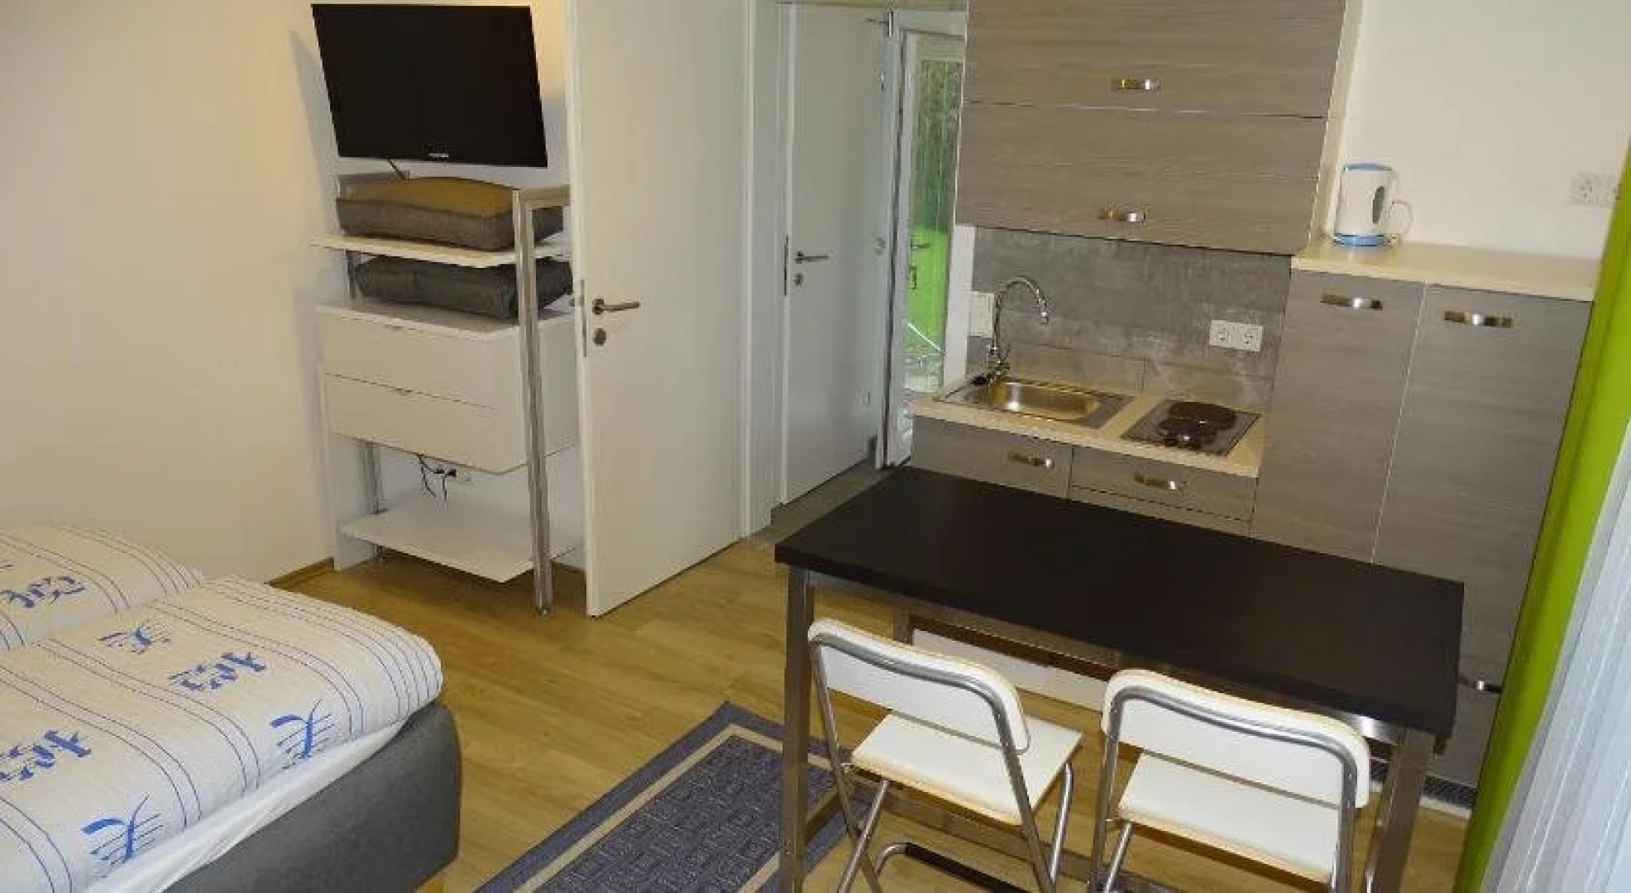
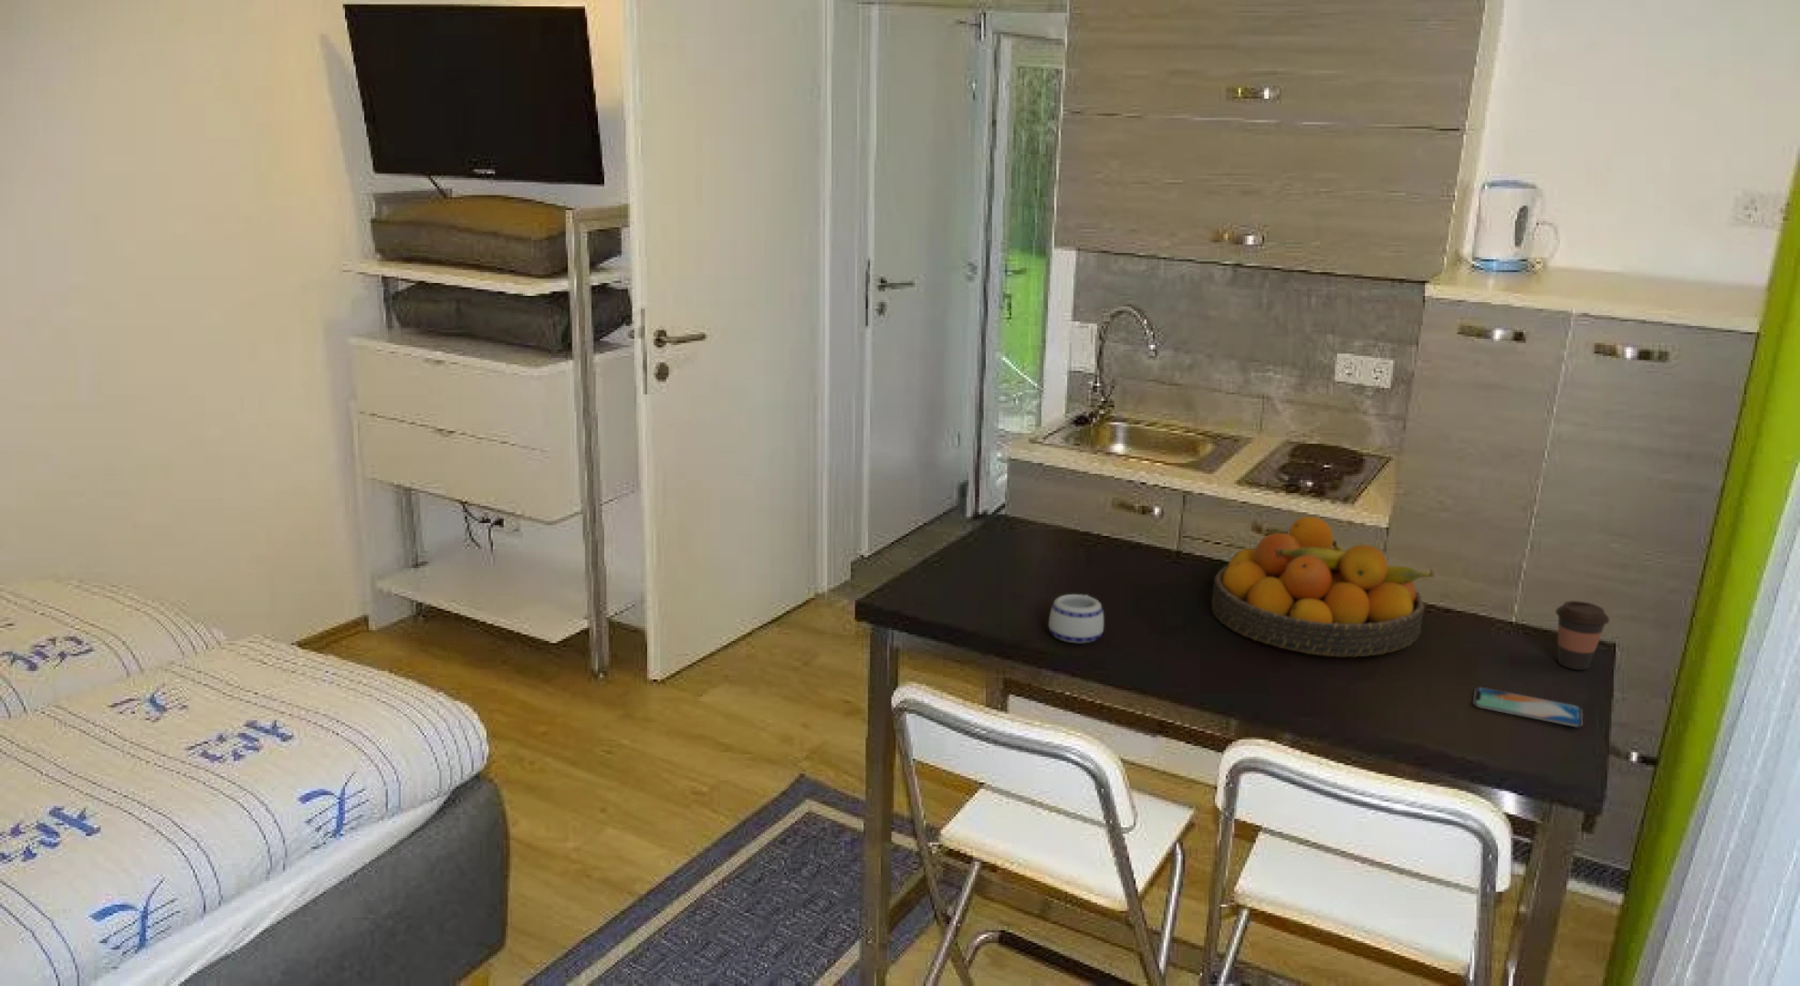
+ mug [1047,594,1105,644]
+ coffee cup [1555,600,1611,672]
+ fruit bowl [1210,516,1436,657]
+ smartphone [1472,686,1584,729]
